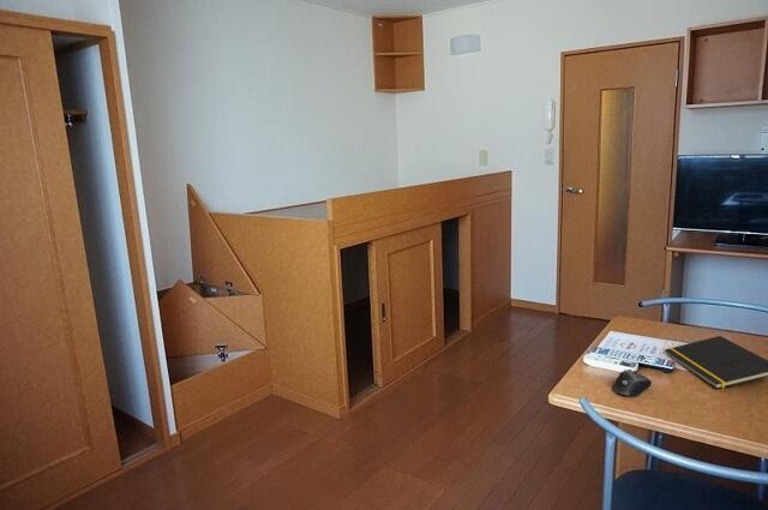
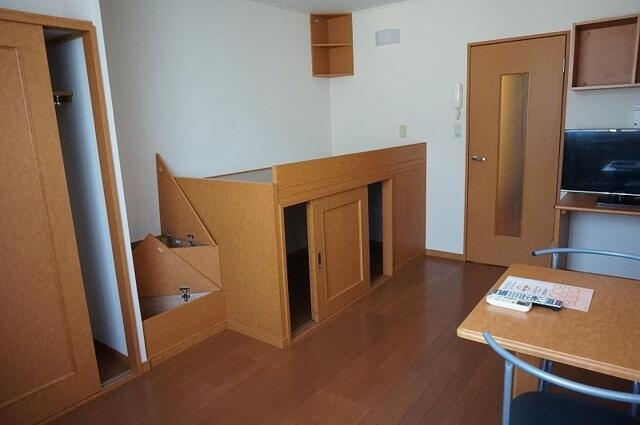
- notepad [664,335,768,390]
- computer mouse [612,368,653,397]
